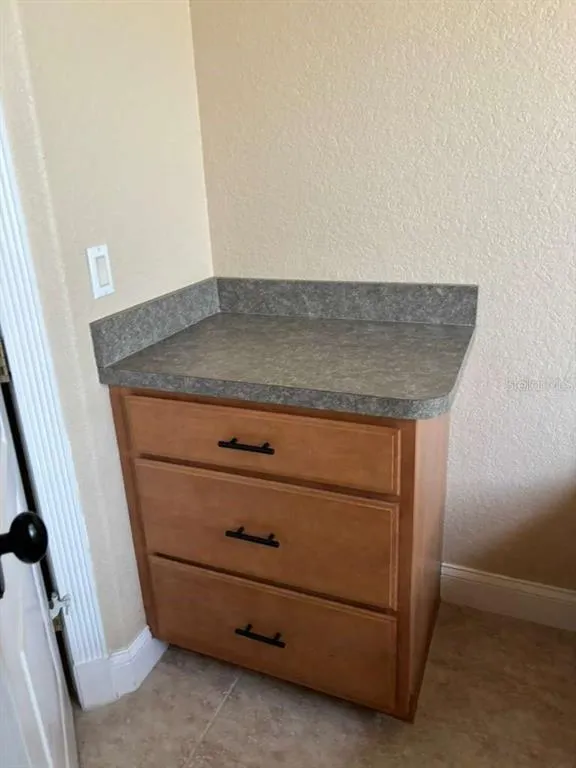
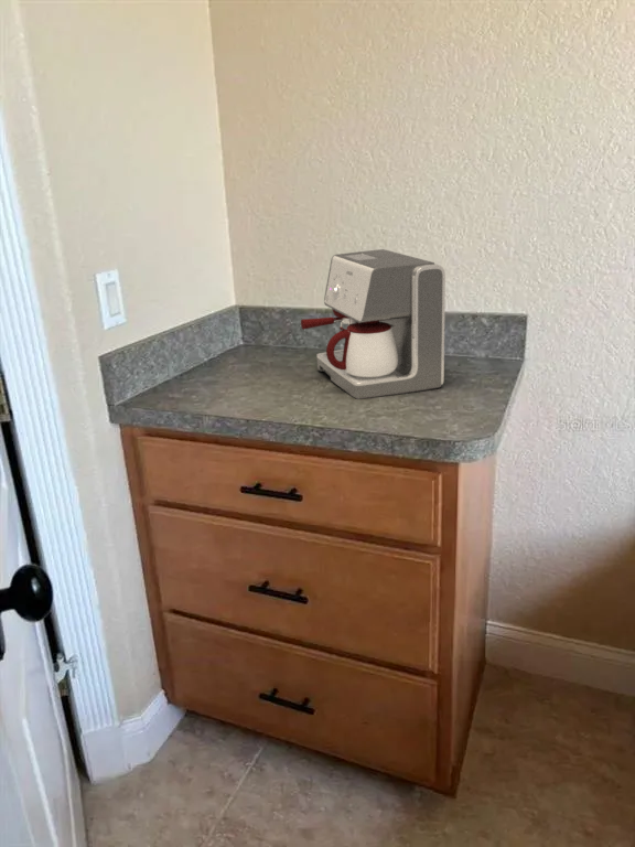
+ coffee maker [300,248,446,400]
